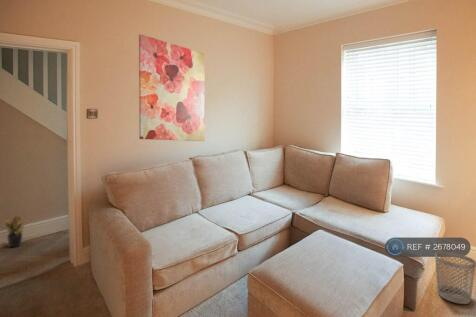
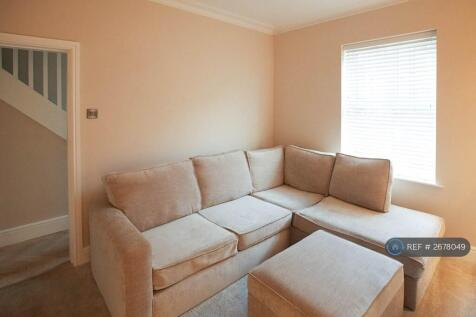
- wastebasket [434,251,476,305]
- wall art [138,33,206,142]
- potted plant [3,213,26,248]
